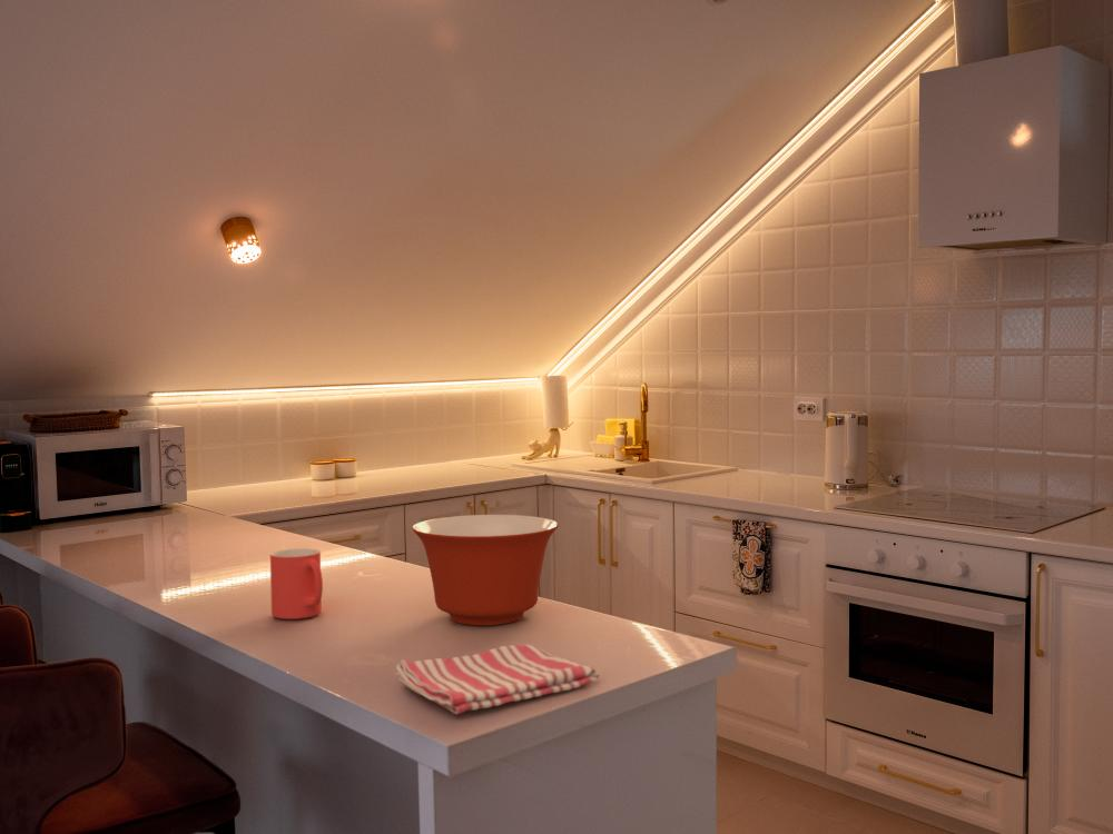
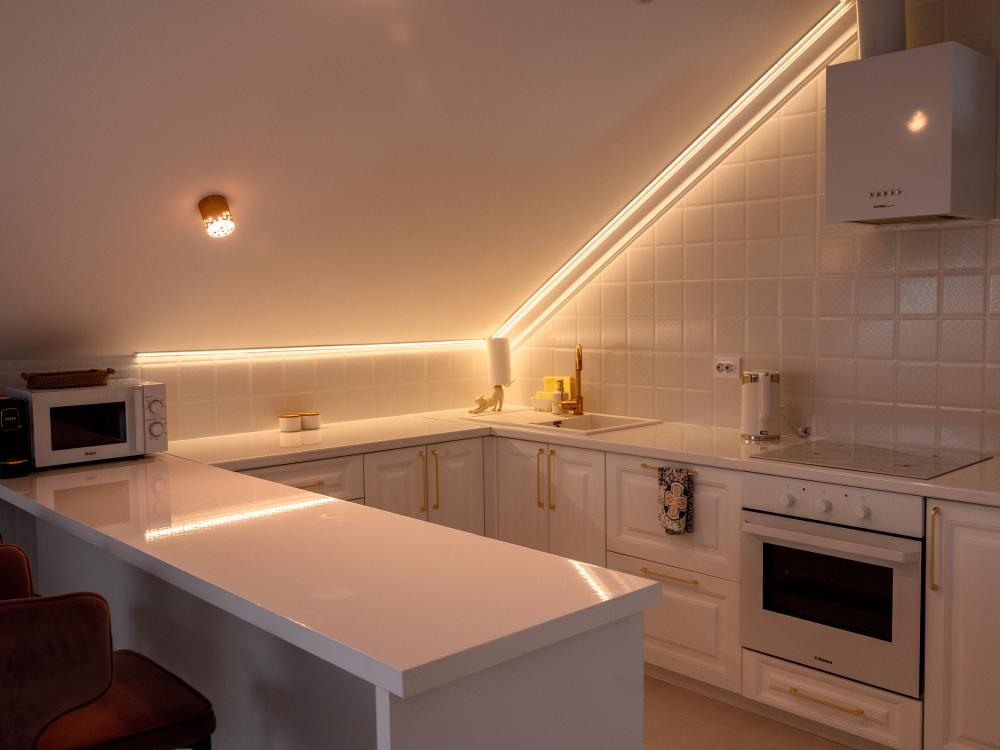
- mug [269,547,324,620]
- mixing bowl [411,514,560,626]
- dish towel [395,644,601,715]
